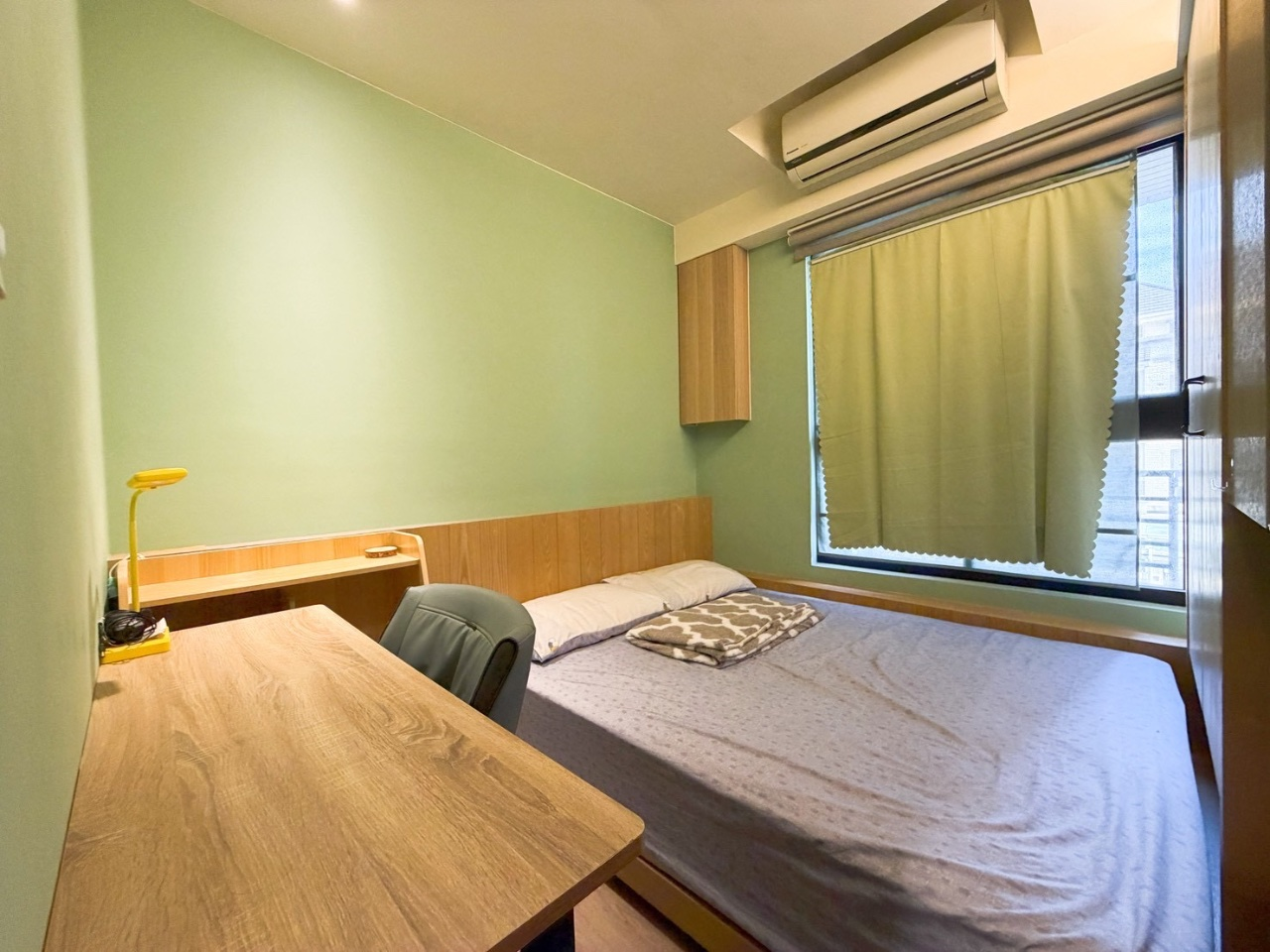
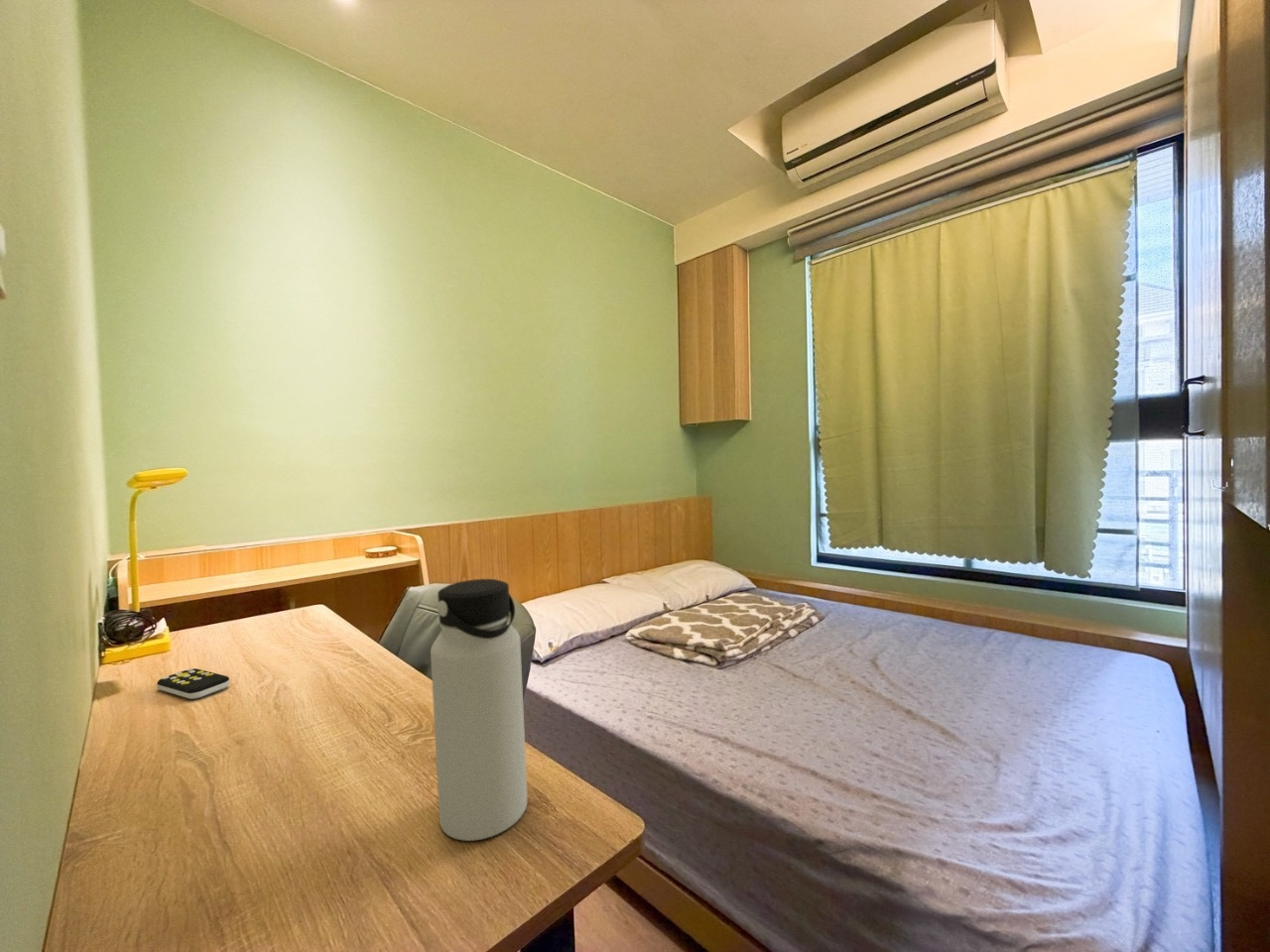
+ water bottle [430,578,528,842]
+ remote control [156,667,230,700]
